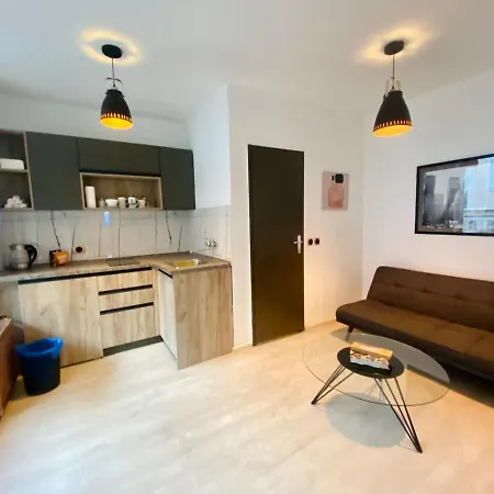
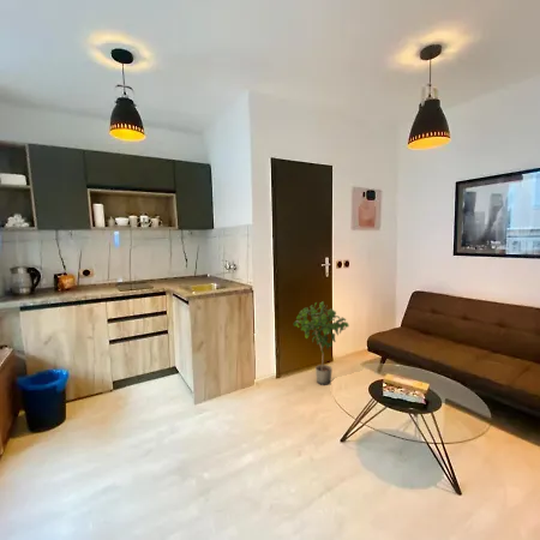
+ potted plant [293,300,350,386]
